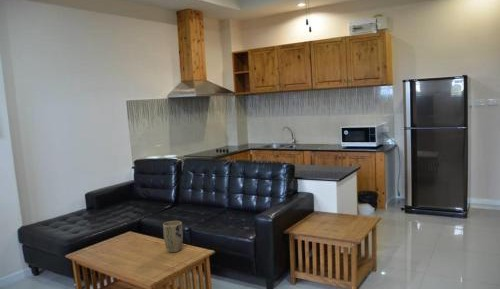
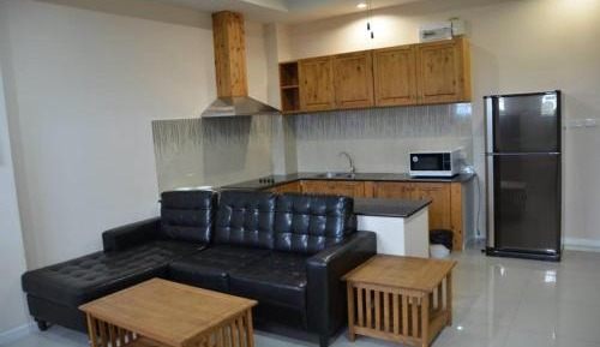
- plant pot [162,220,184,254]
